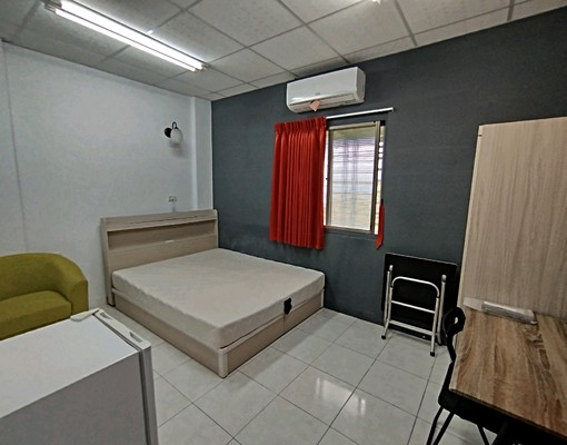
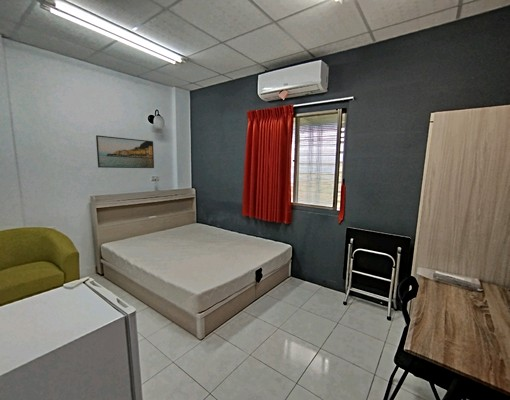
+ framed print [95,134,155,169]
